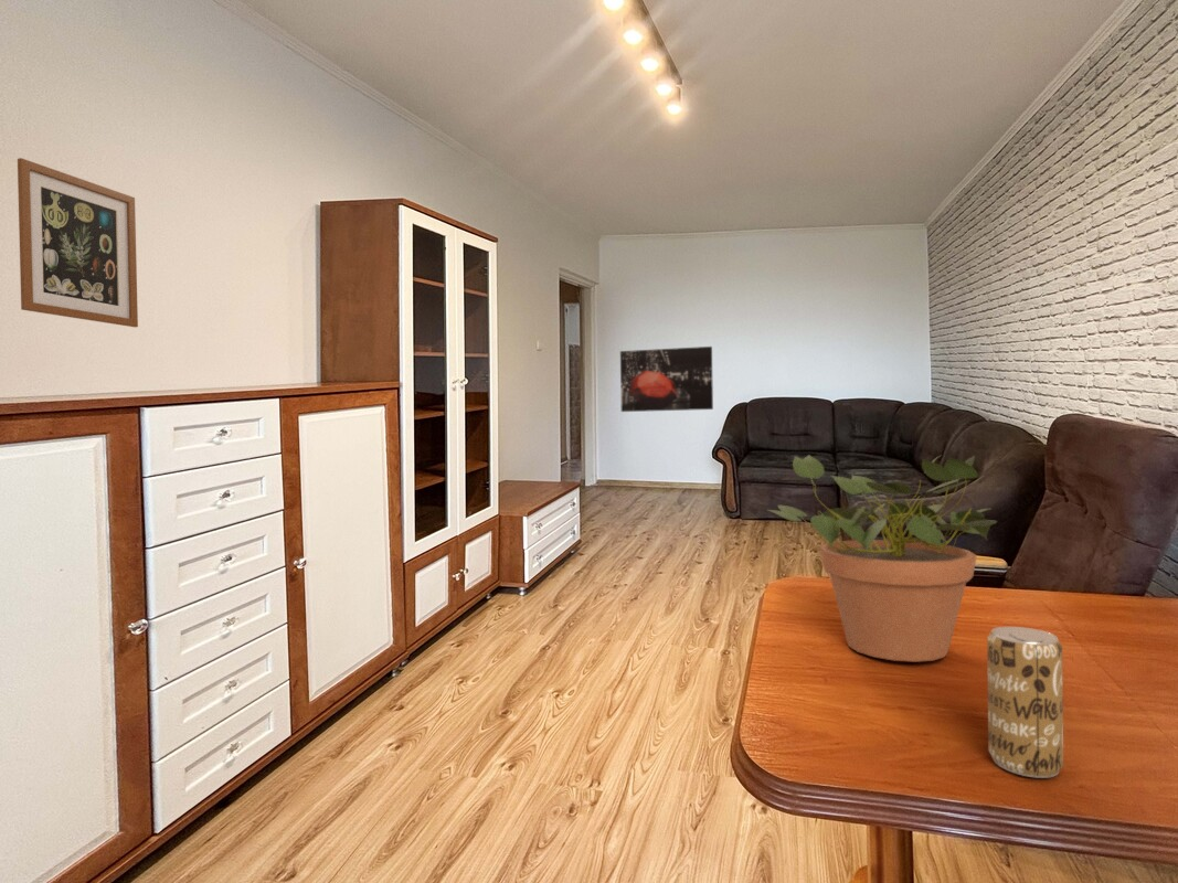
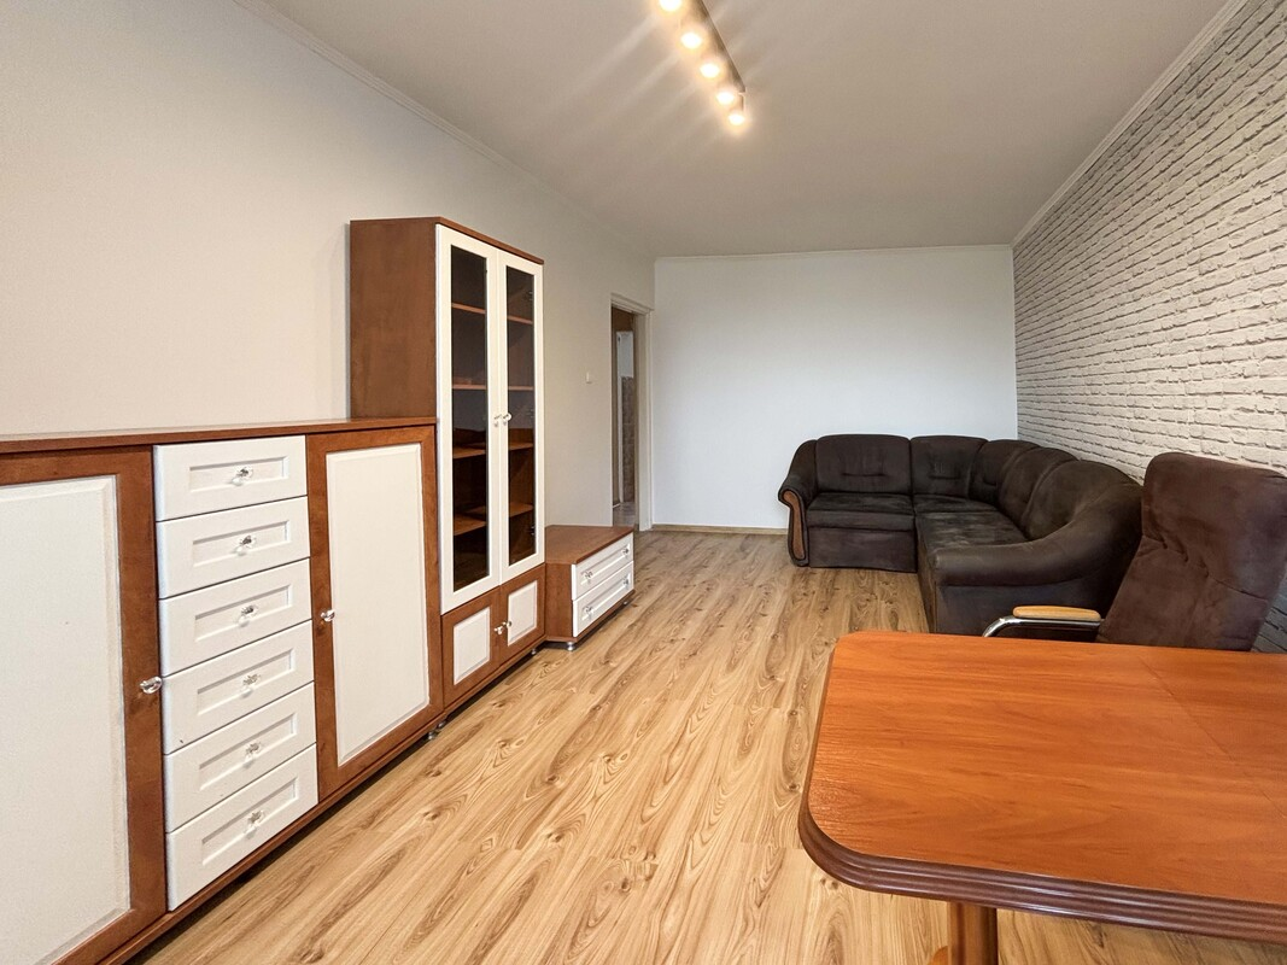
- potted plant [767,454,998,663]
- beverage can [986,626,1064,779]
- wall art [17,157,139,328]
- wall art [619,345,714,413]
